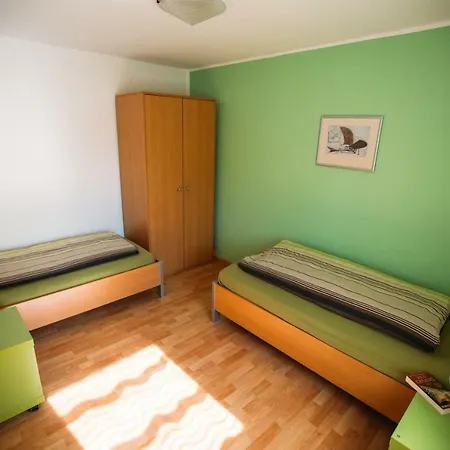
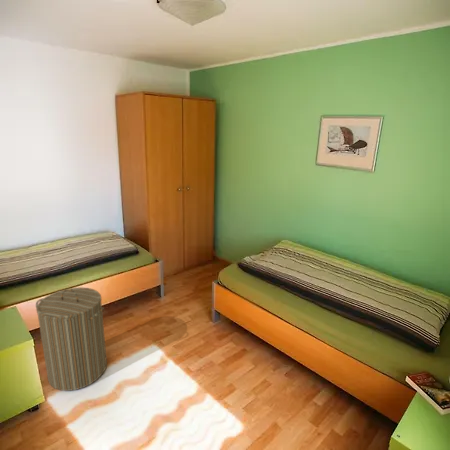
+ laundry hamper [35,286,108,392]
